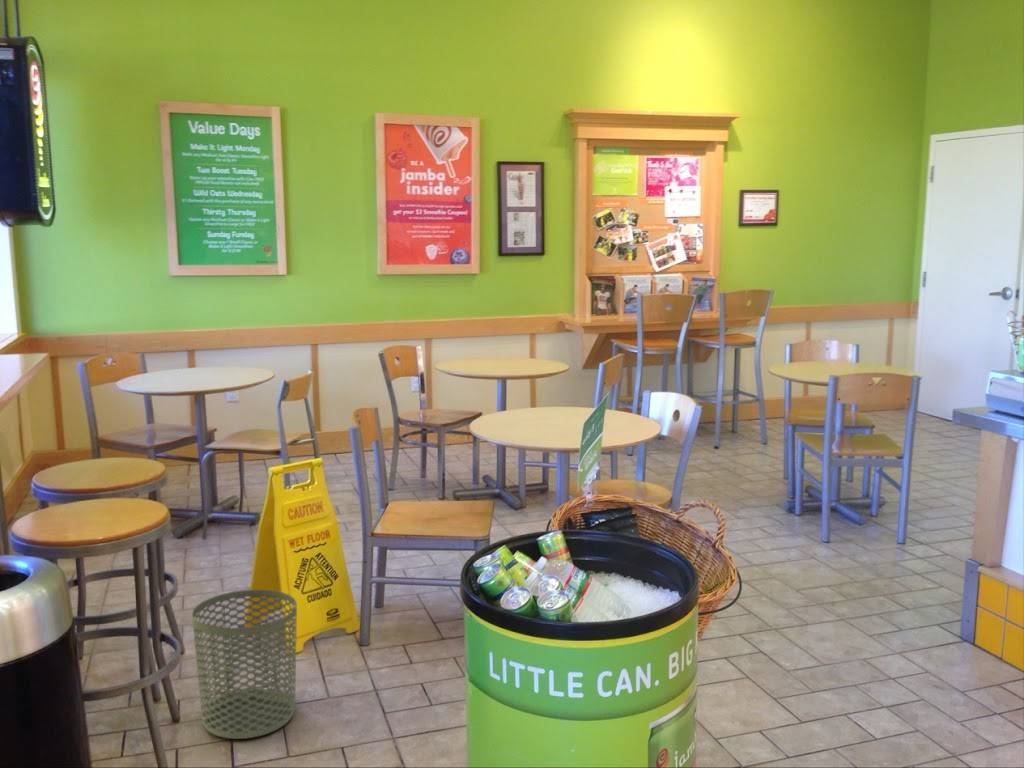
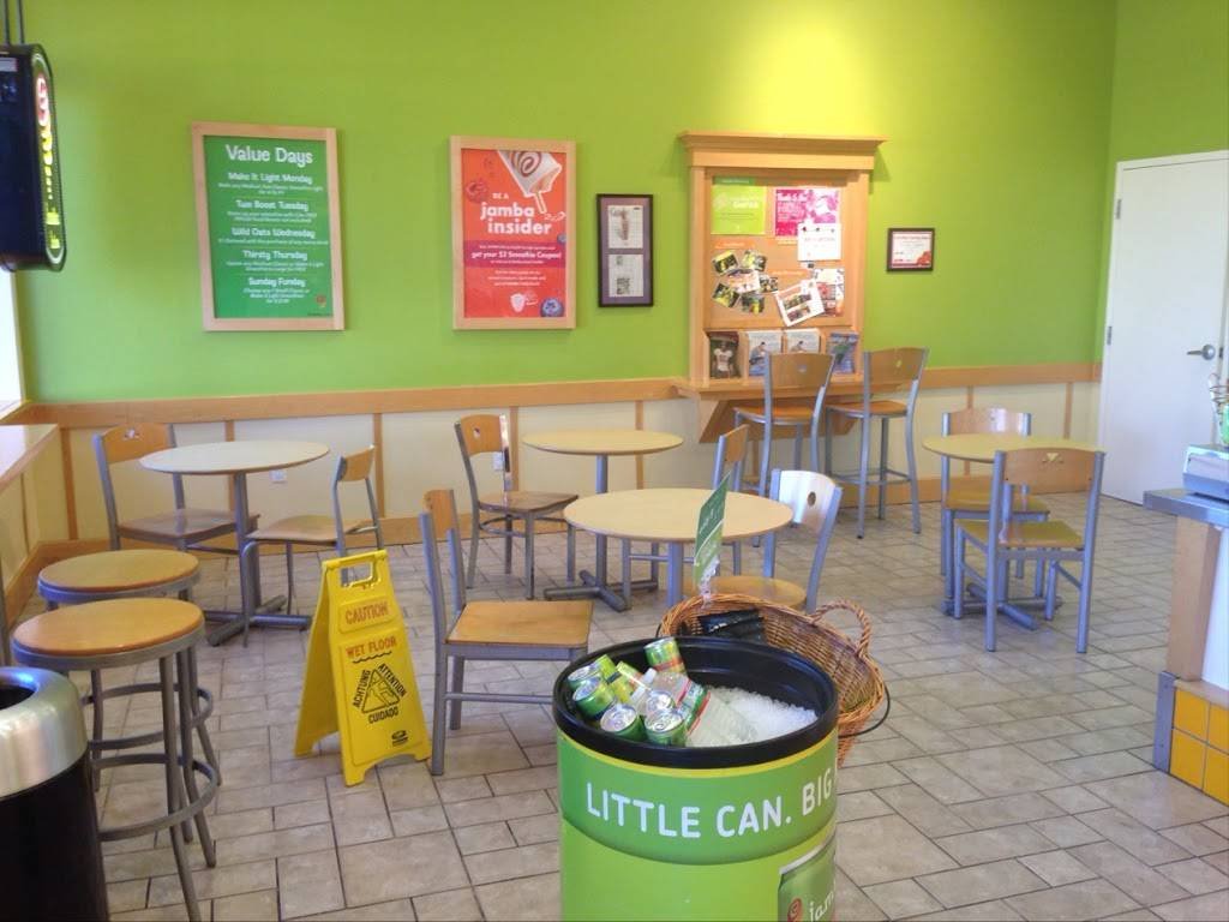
- waste bin [191,589,298,740]
